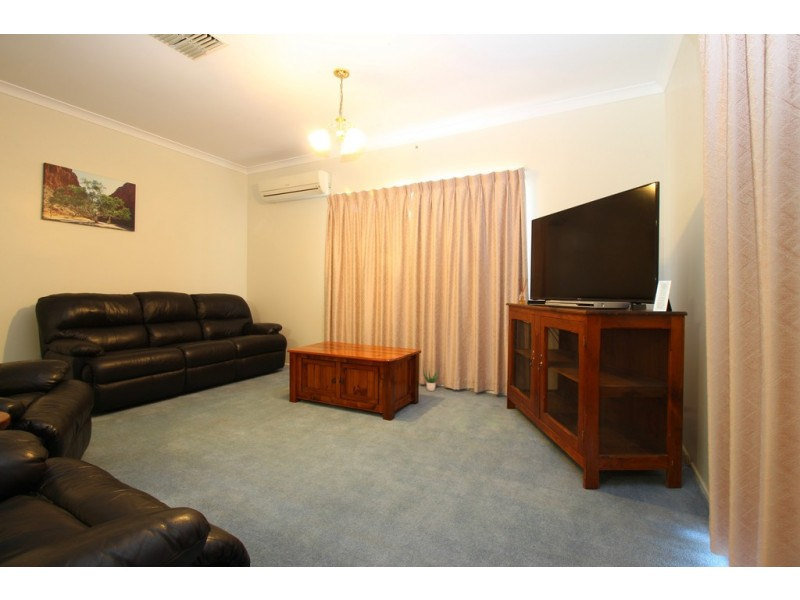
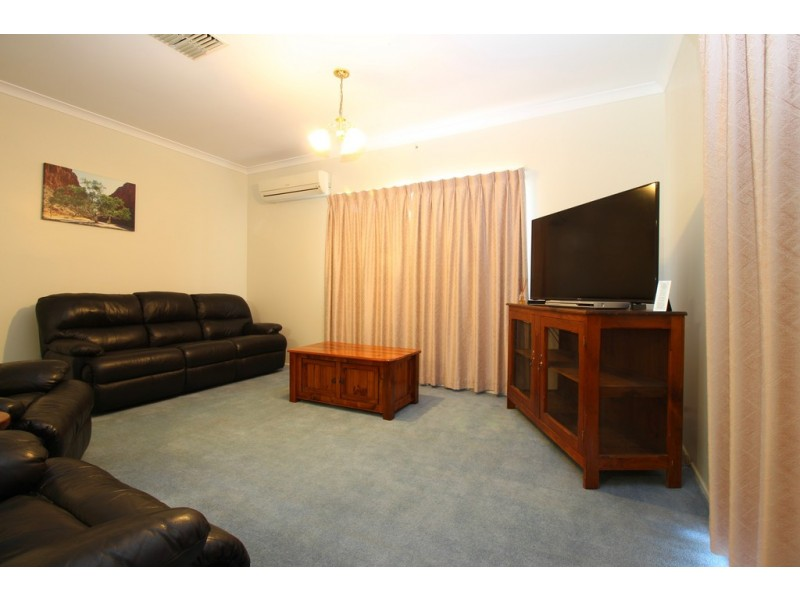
- potted plant [422,367,440,392]
